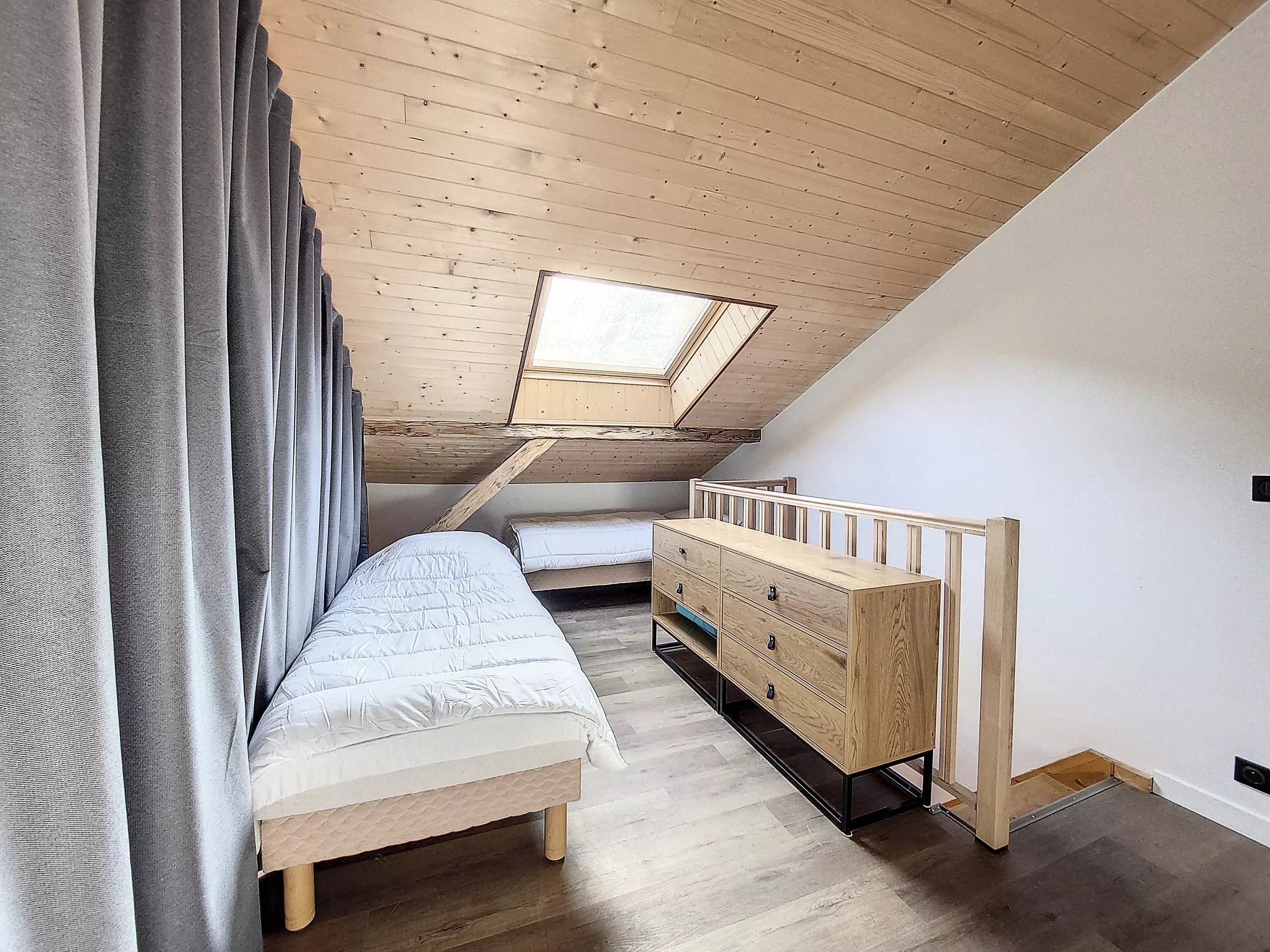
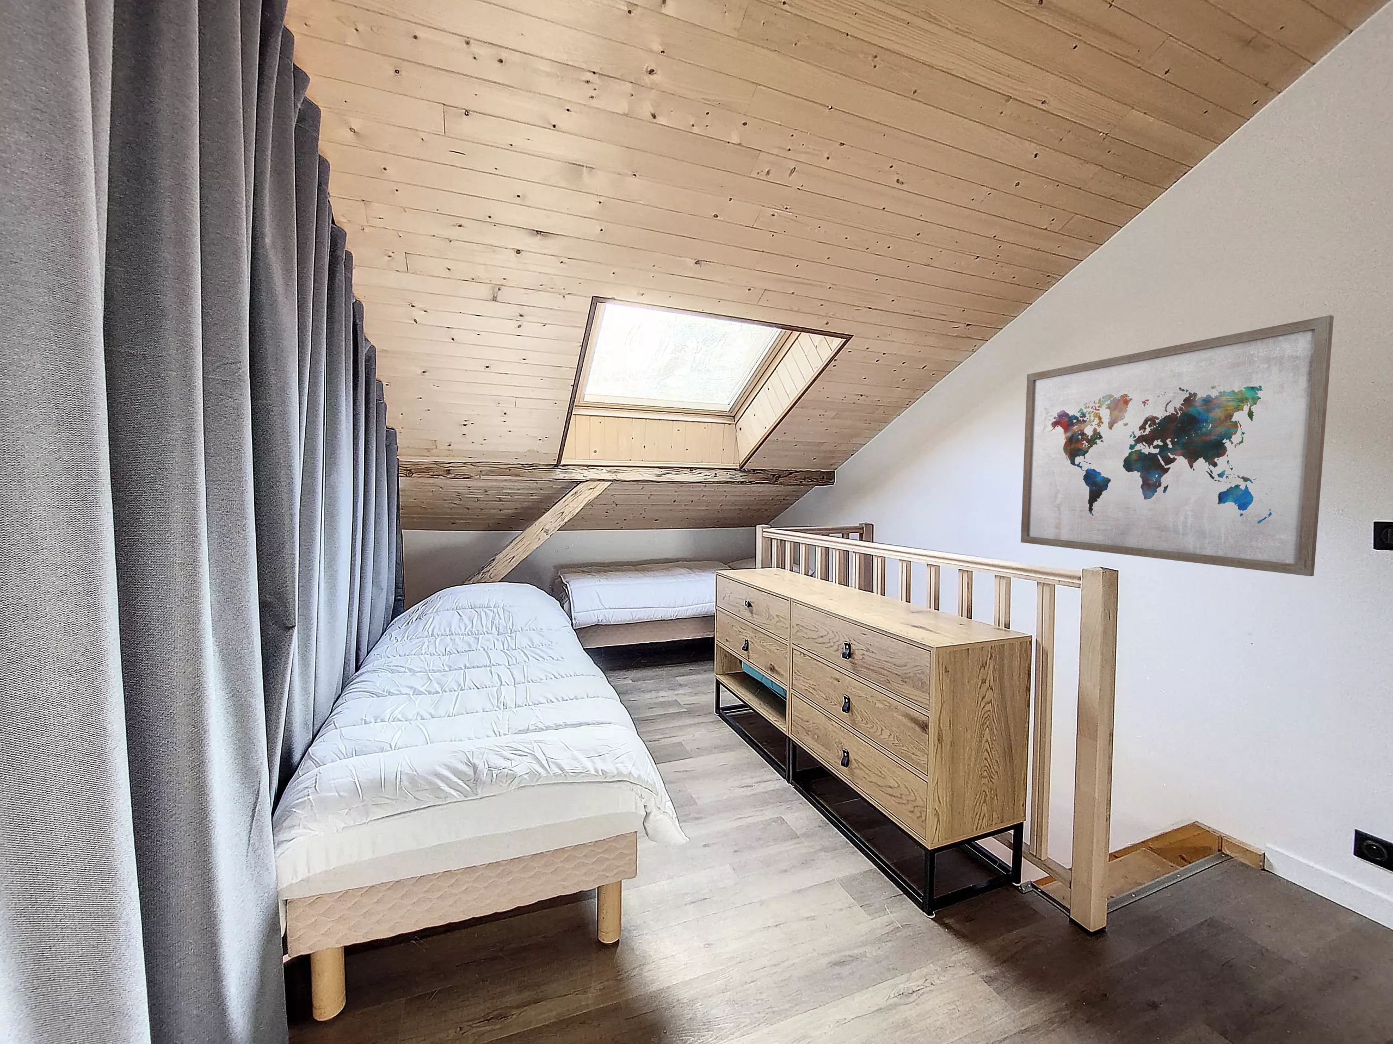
+ wall art [1020,315,1334,577]
